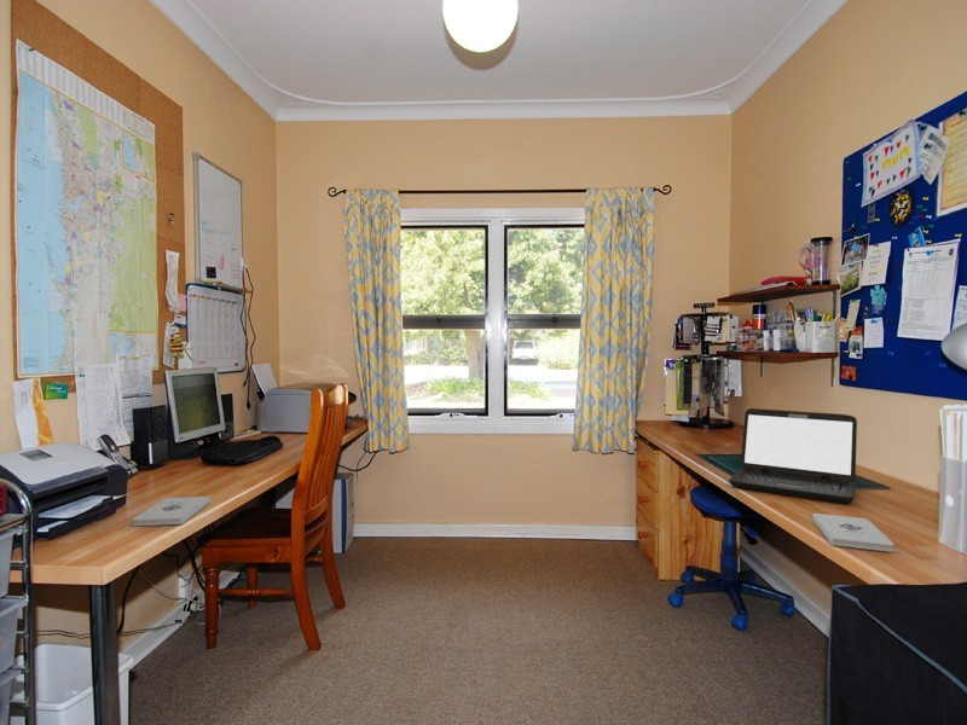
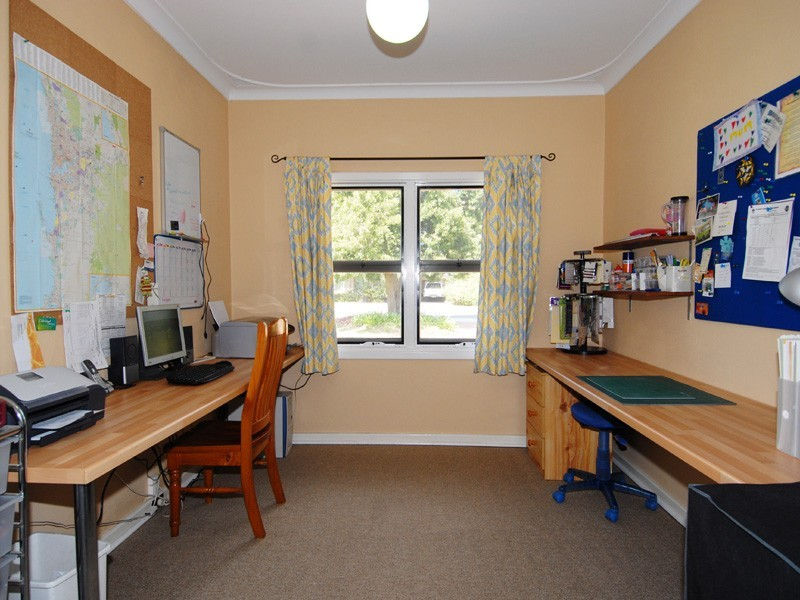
- laptop [728,407,858,505]
- notepad [132,495,212,527]
- notepad [811,512,894,553]
